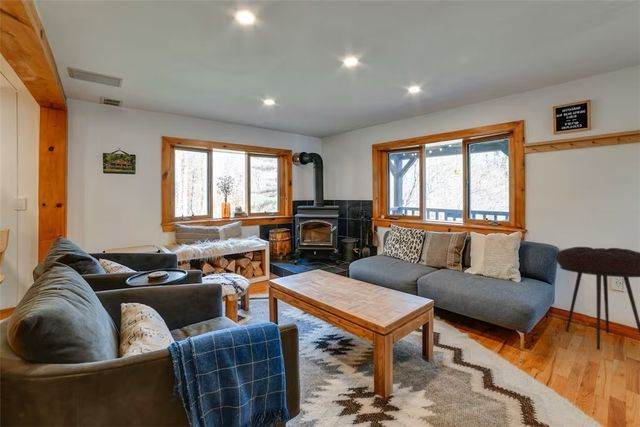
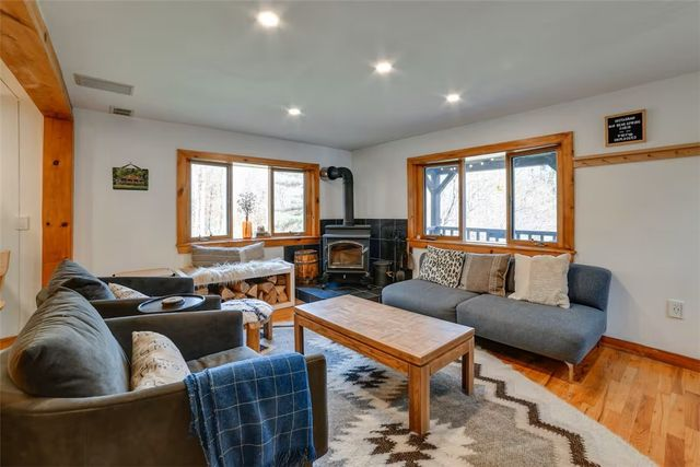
- stool [555,246,640,350]
